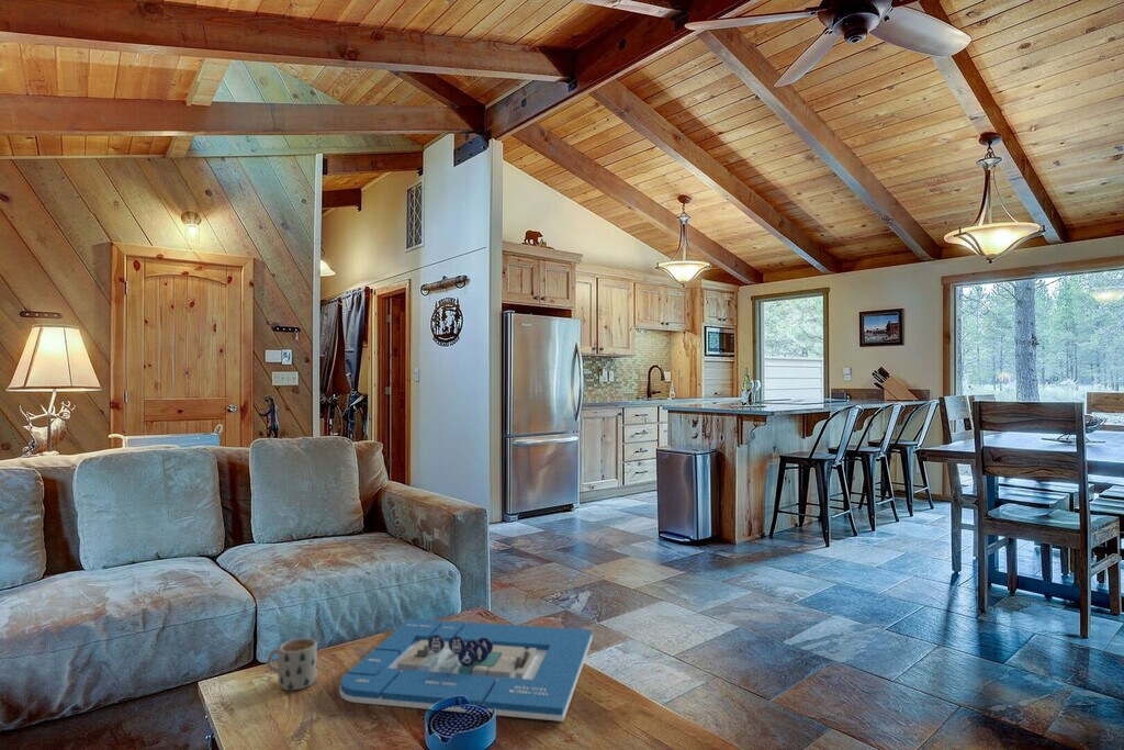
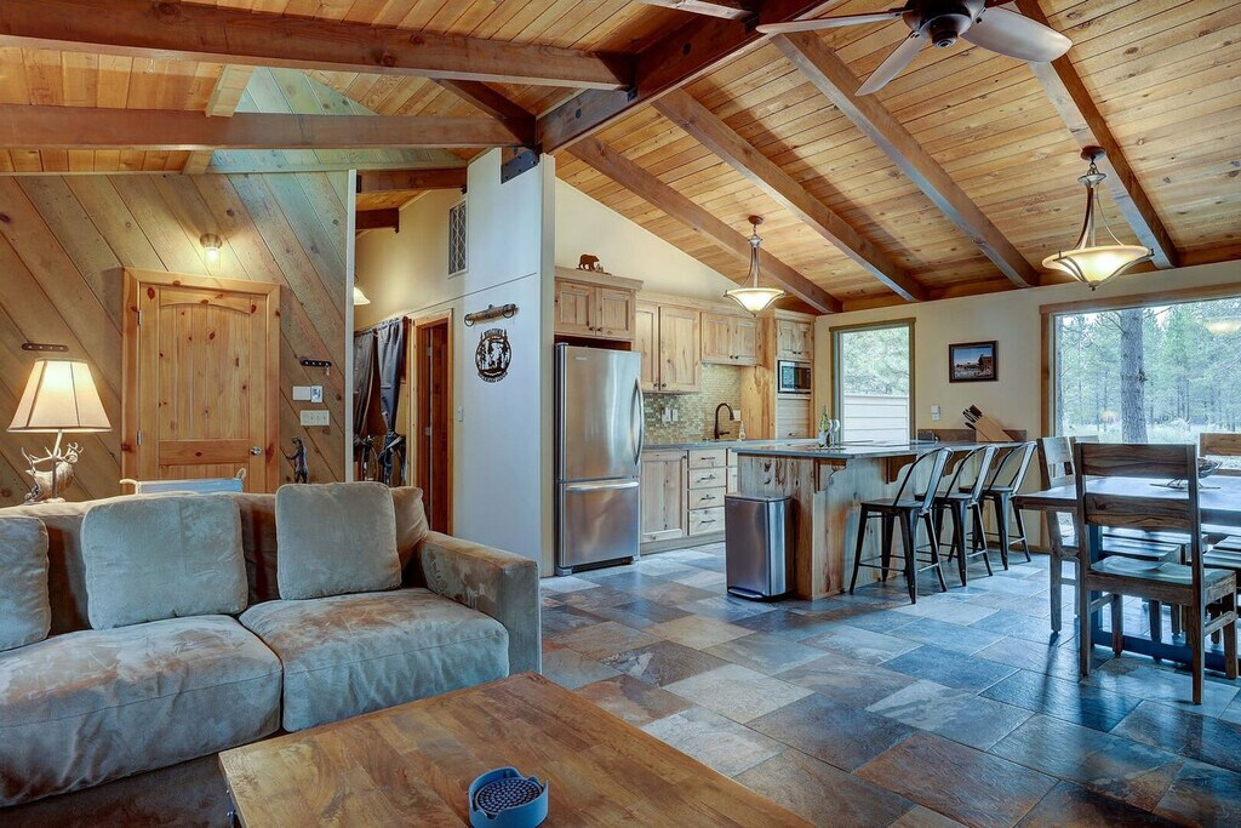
- architectural model [338,617,594,723]
- mug [267,637,318,692]
